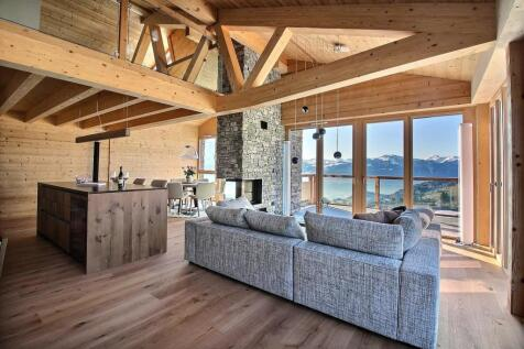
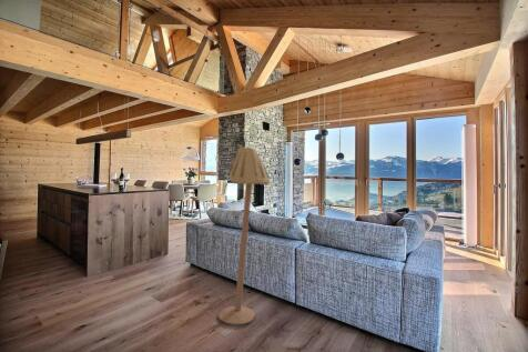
+ floor lamp [217,144,271,325]
